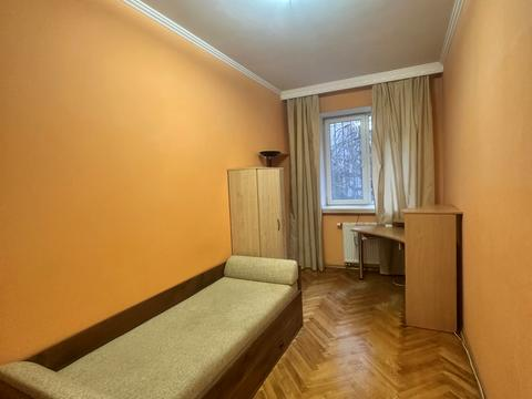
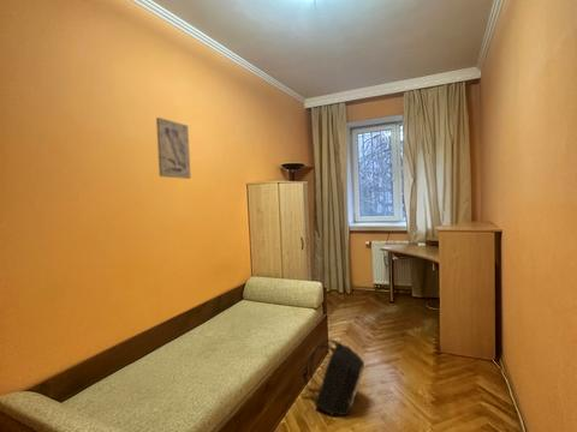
+ wall art [155,116,192,180]
+ backpack [302,338,365,416]
